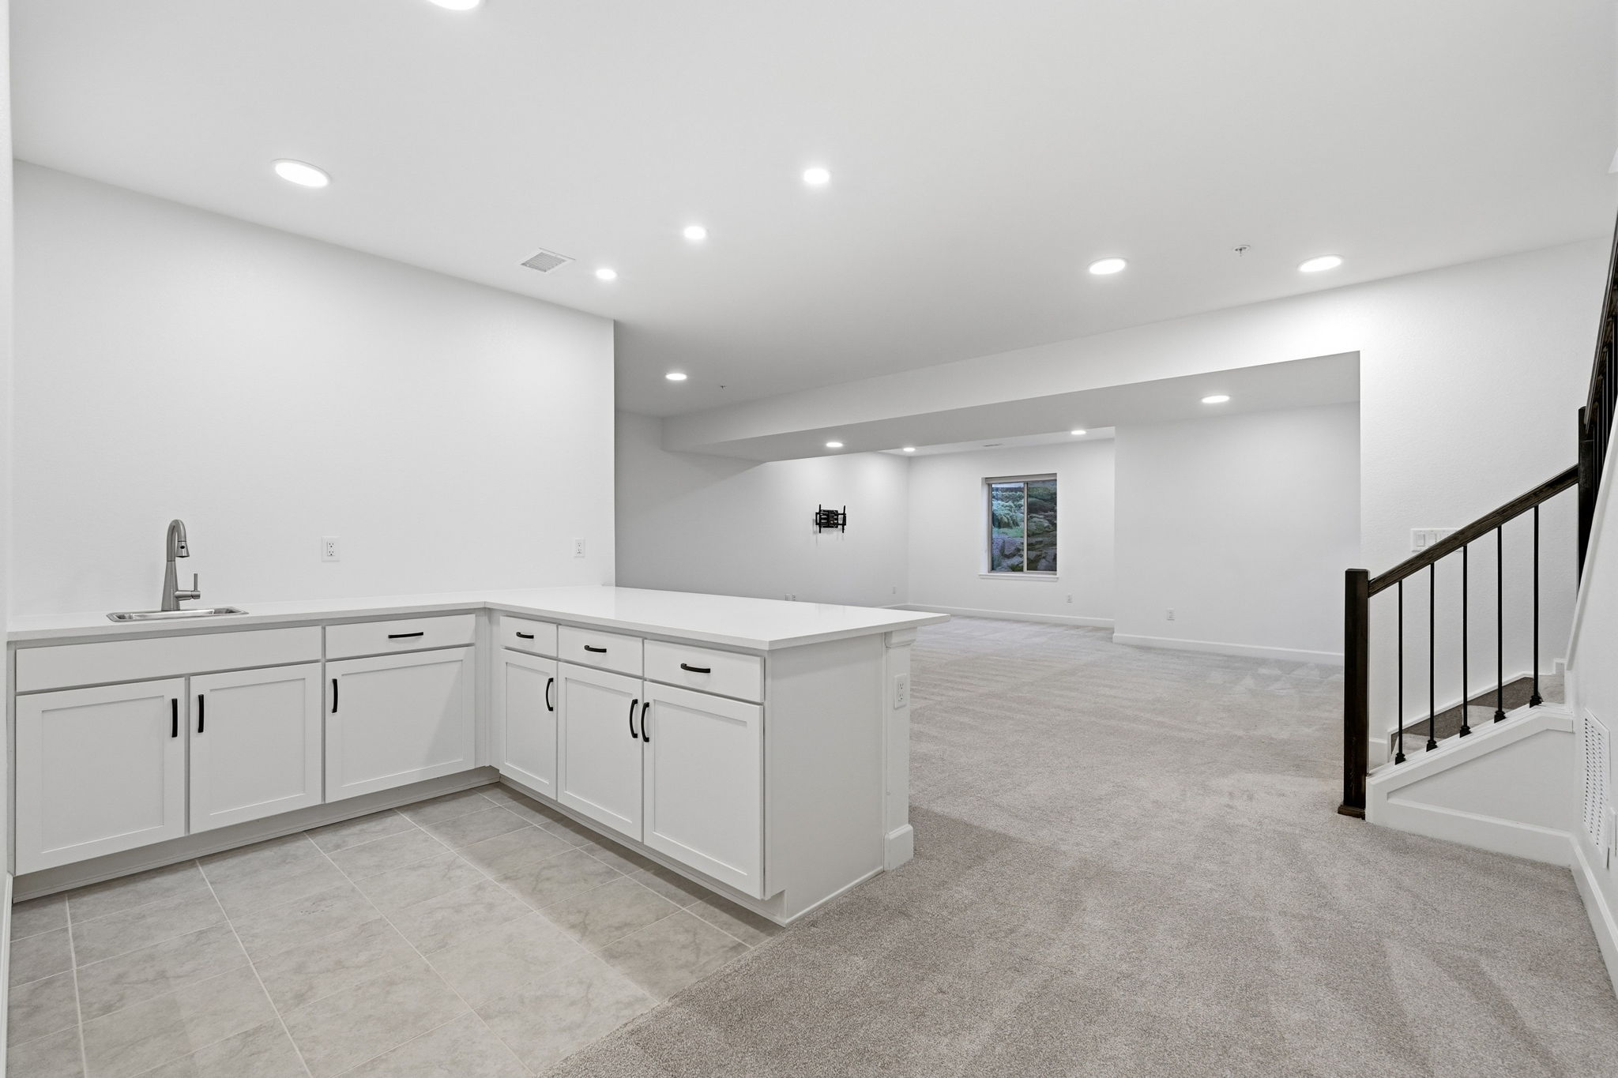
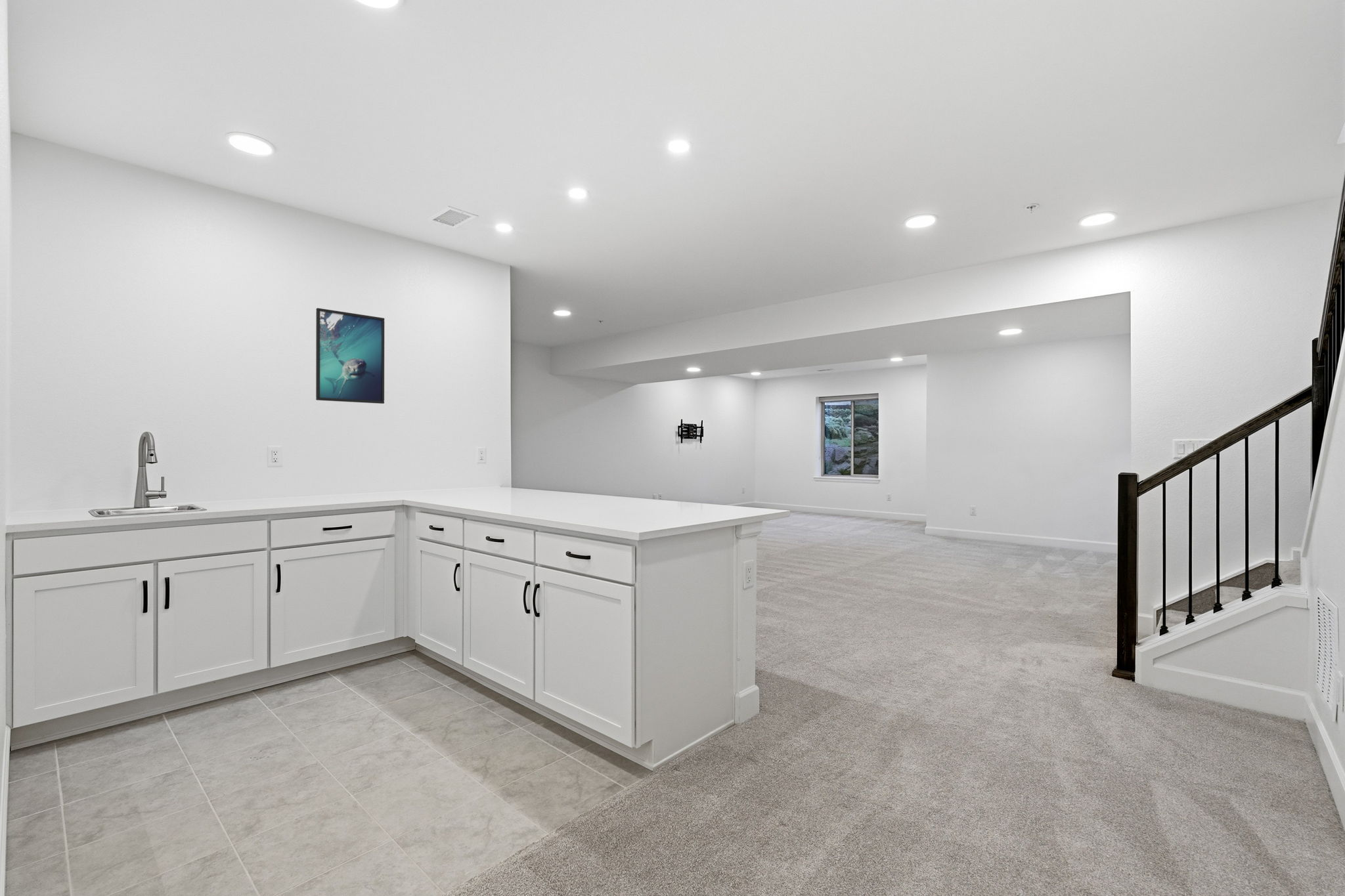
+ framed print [315,307,385,404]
